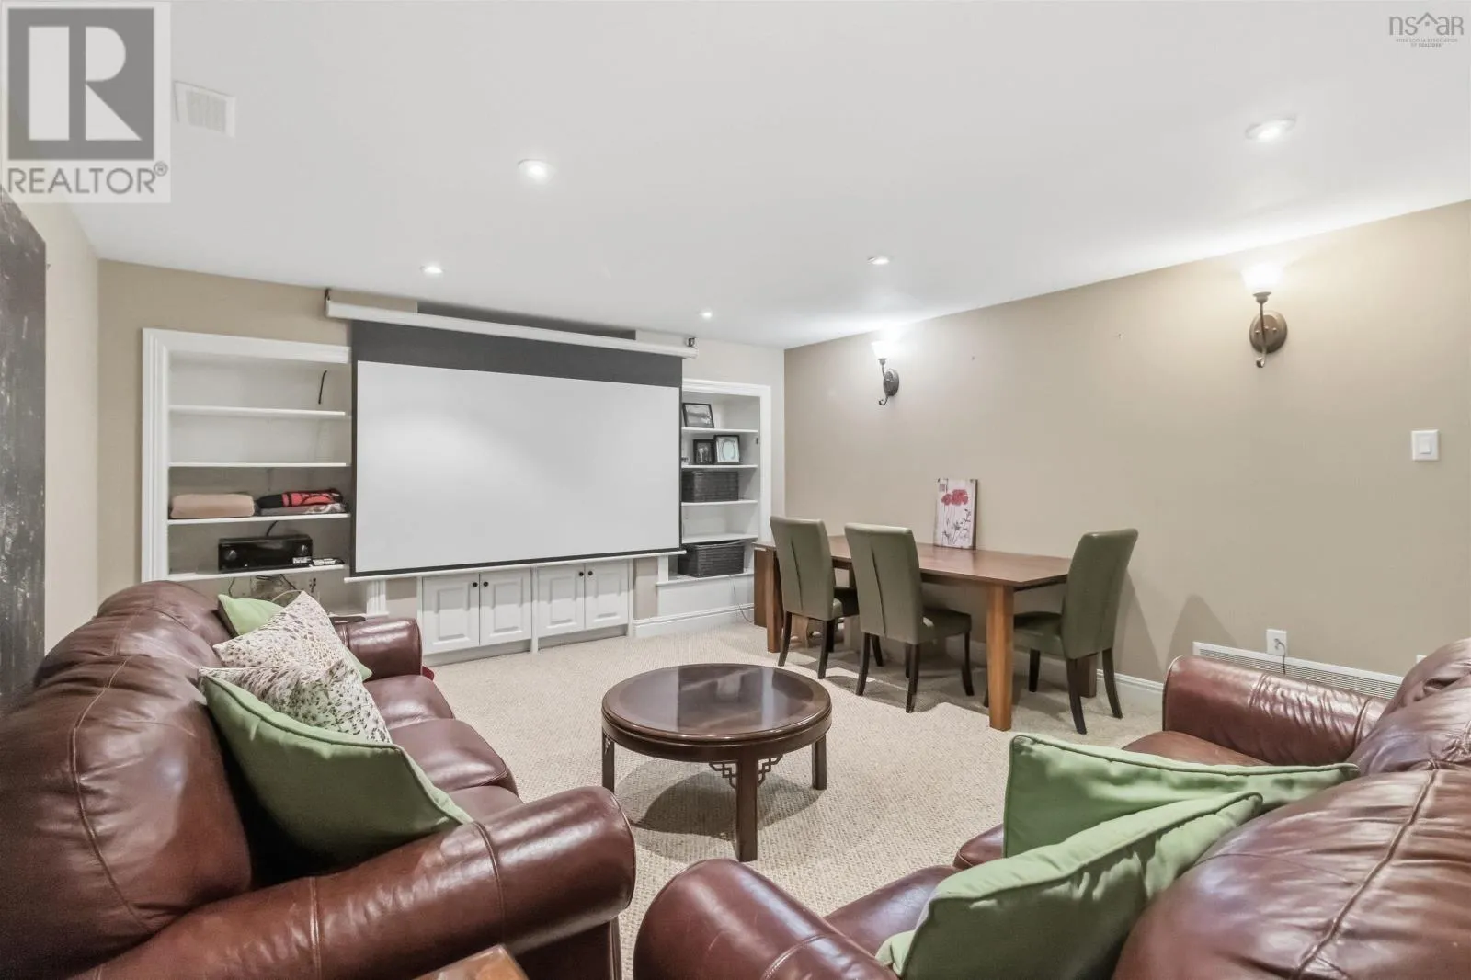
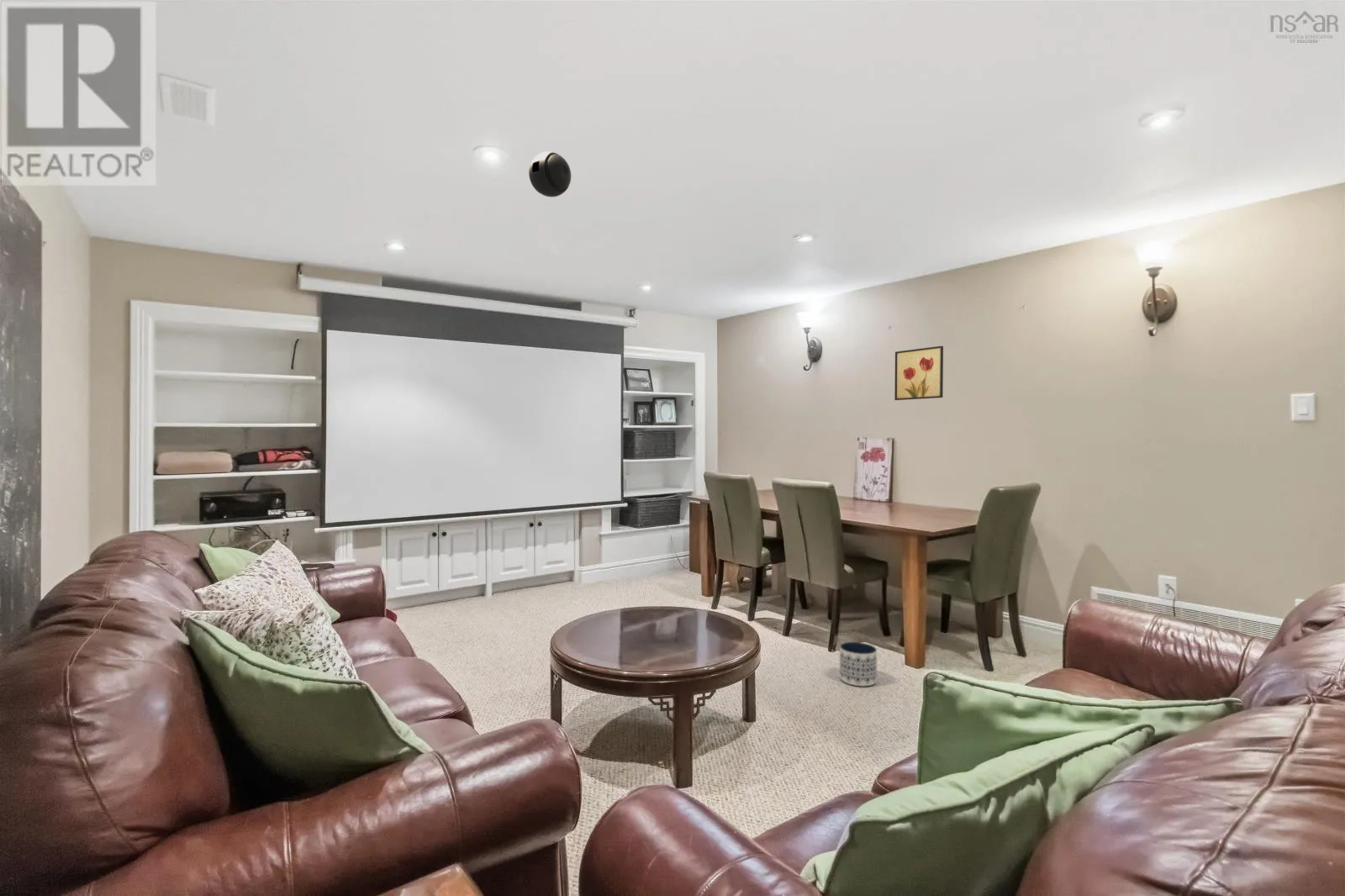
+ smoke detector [528,150,572,198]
+ wall art [894,345,944,401]
+ planter [839,641,878,688]
